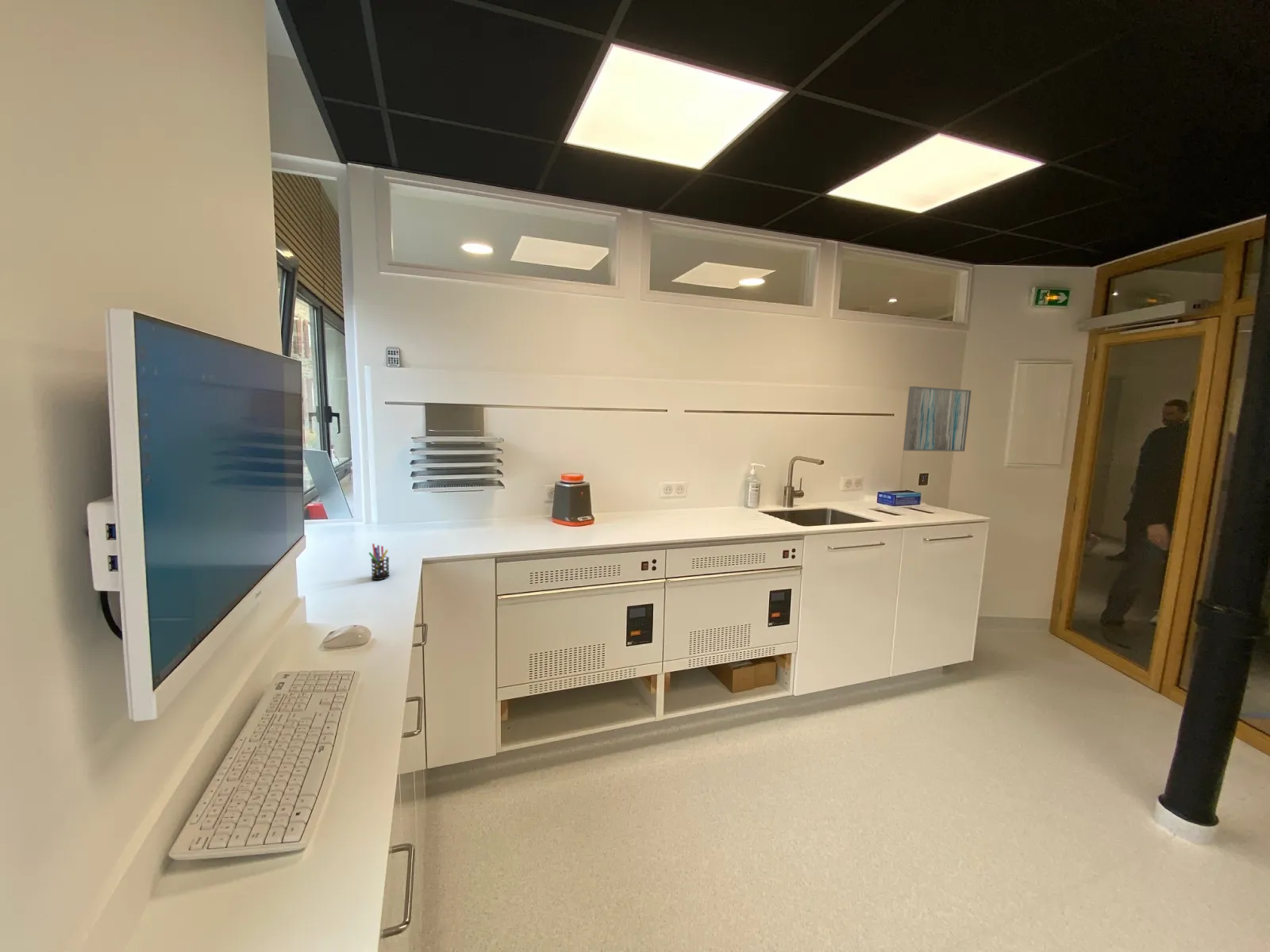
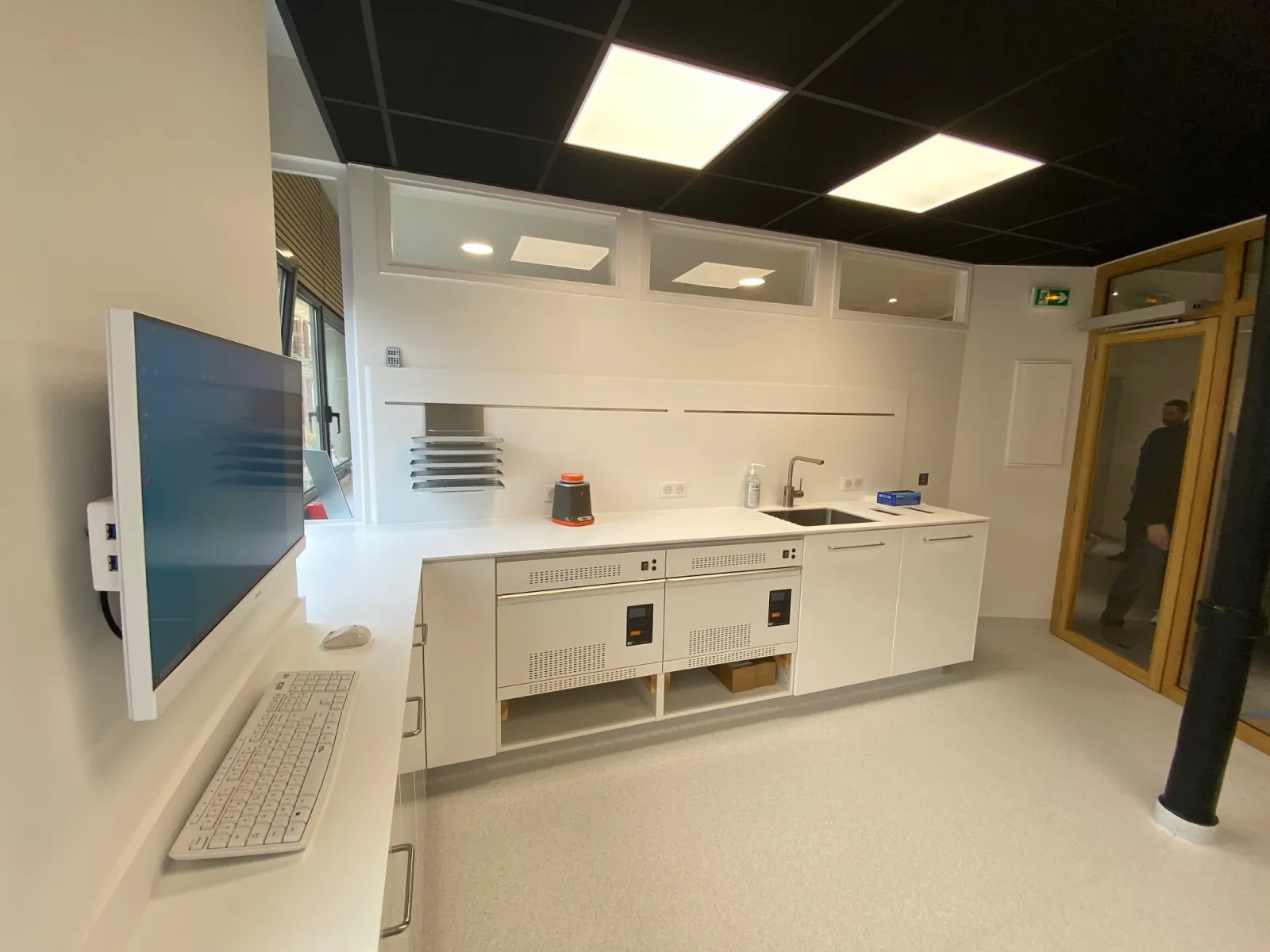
- pen holder [368,543,391,581]
- wall art [902,386,972,452]
